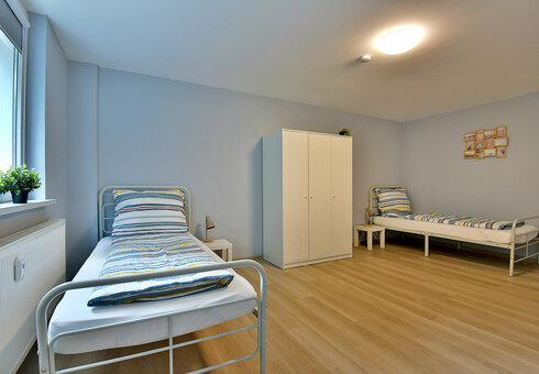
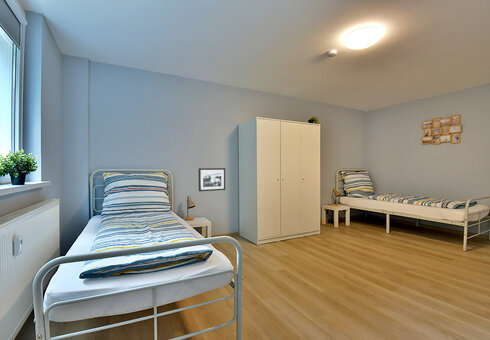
+ picture frame [198,167,226,192]
